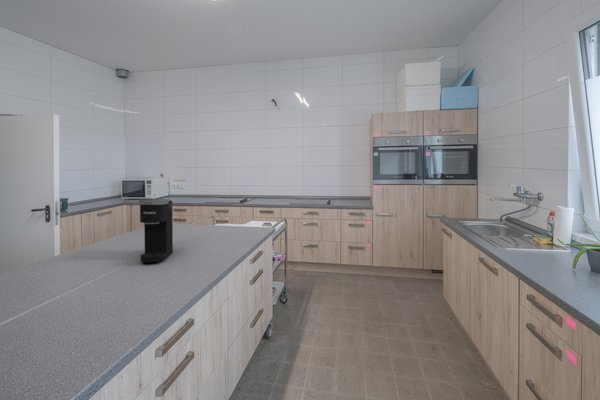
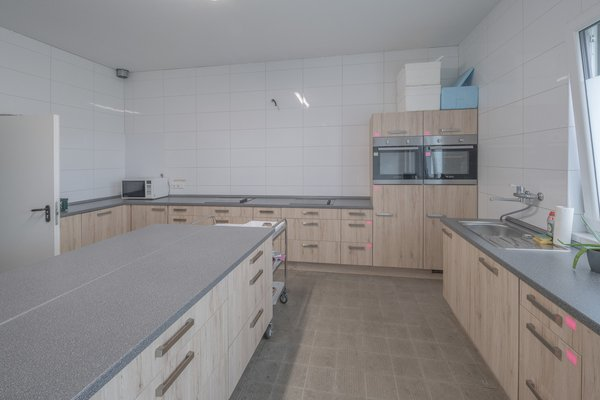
- coffee maker [138,198,174,264]
